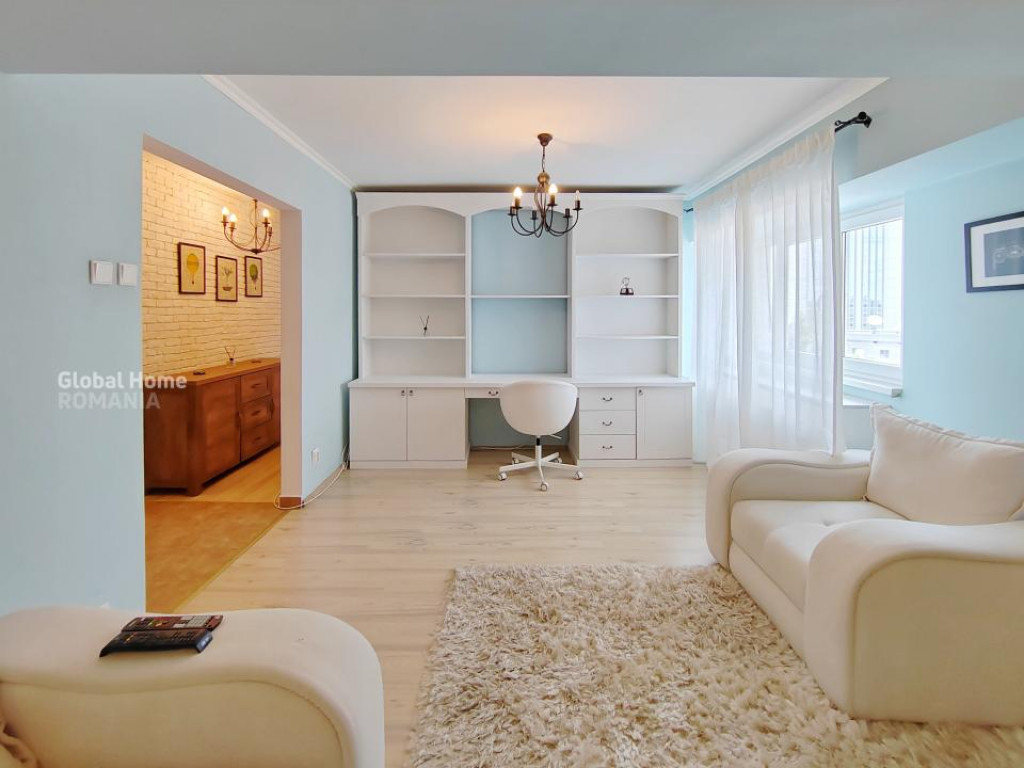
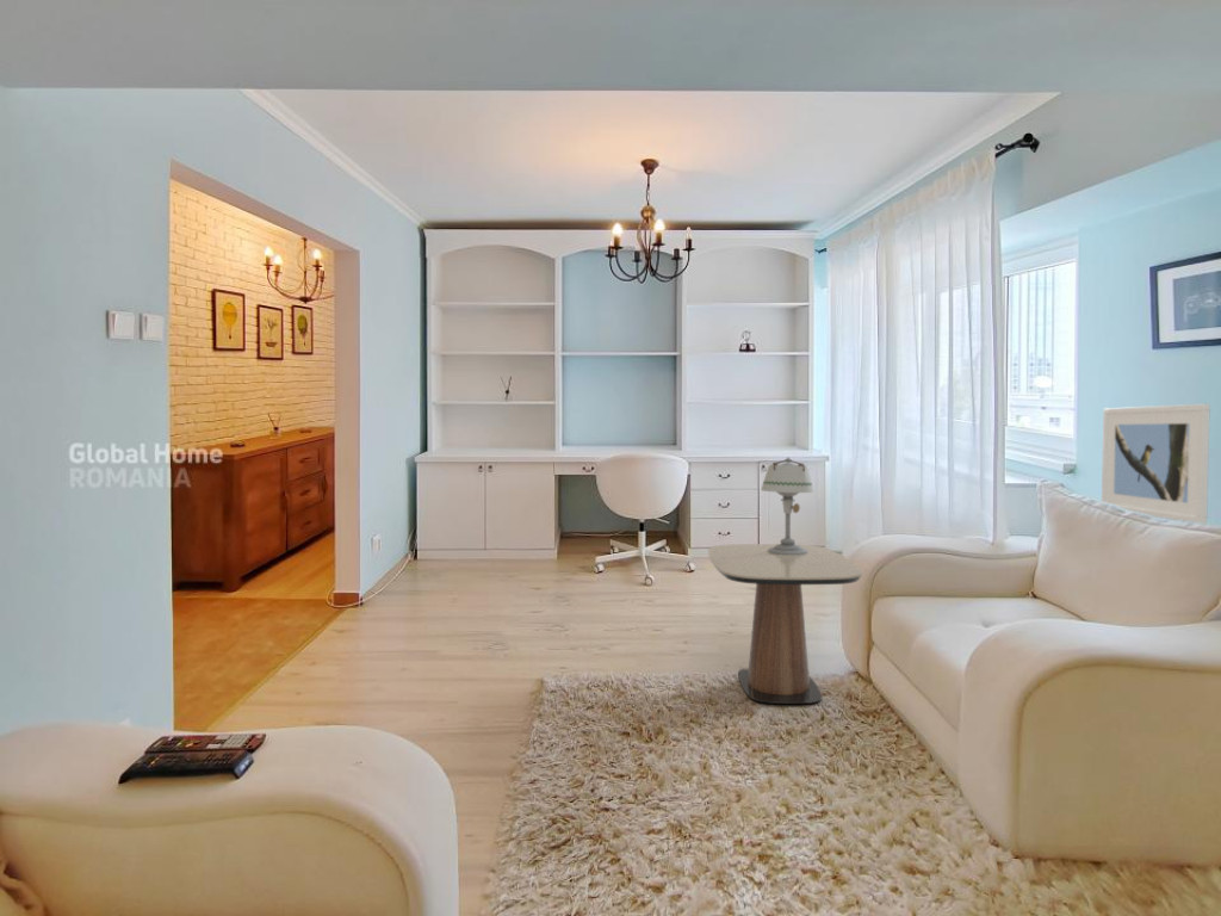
+ side table [707,543,864,705]
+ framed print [1101,403,1211,525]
+ table lamp [760,457,816,555]
